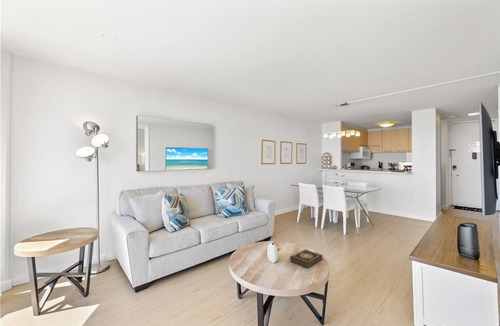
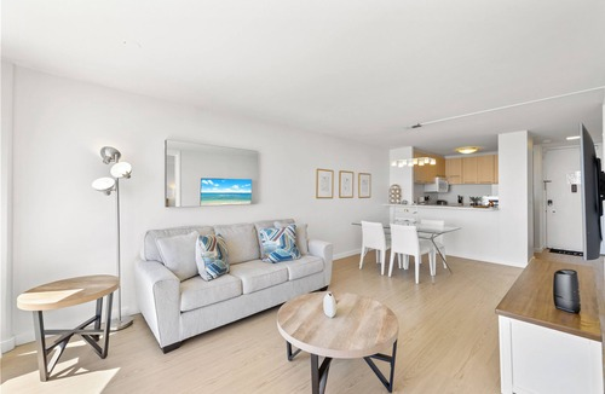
- book [289,248,324,269]
